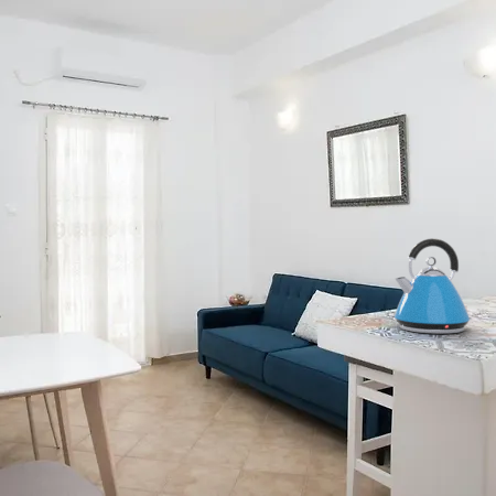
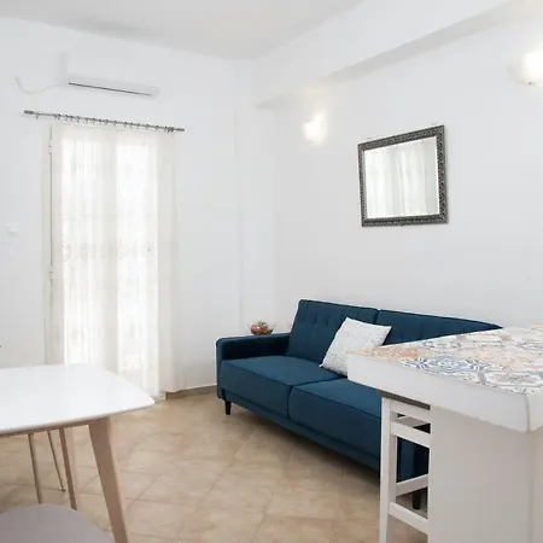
- kettle [393,237,473,335]
